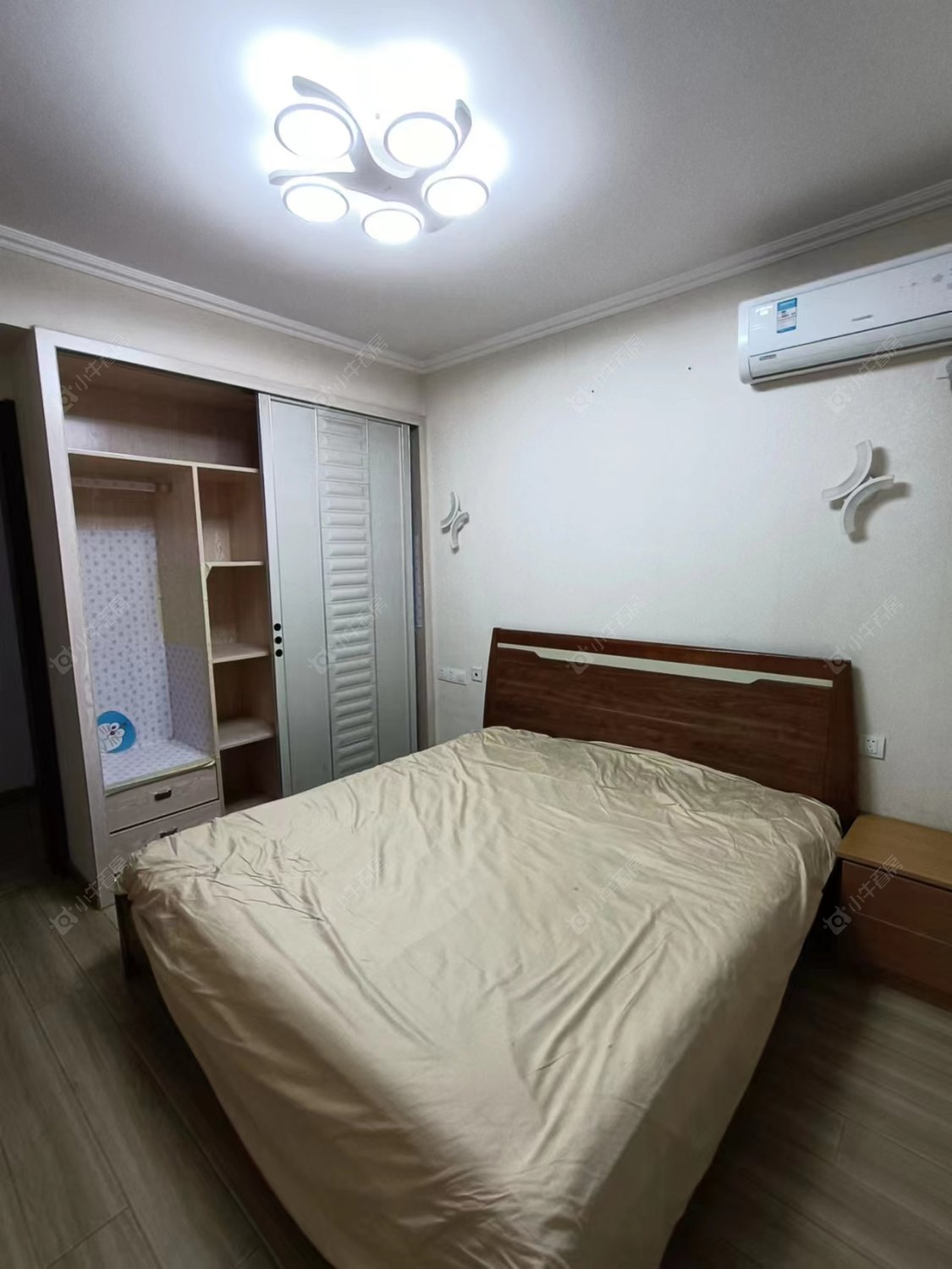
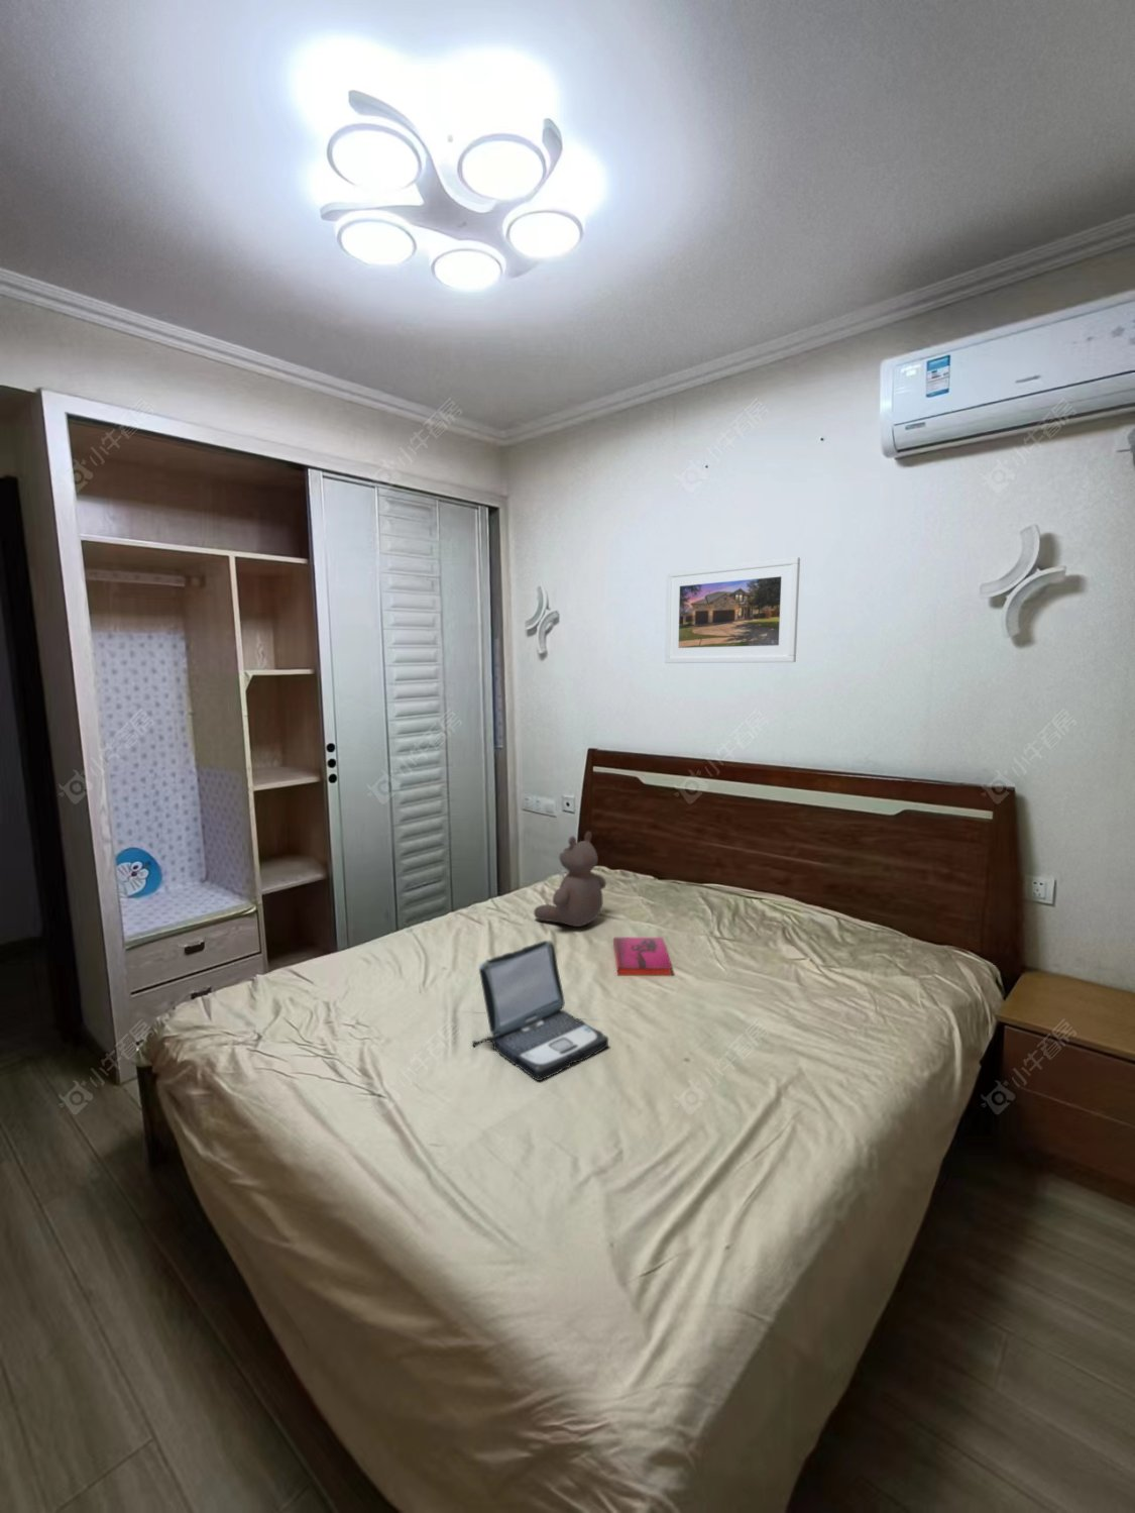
+ hardback book [613,936,672,976]
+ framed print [664,556,801,664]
+ bear [533,831,607,928]
+ laptop [471,938,609,1083]
